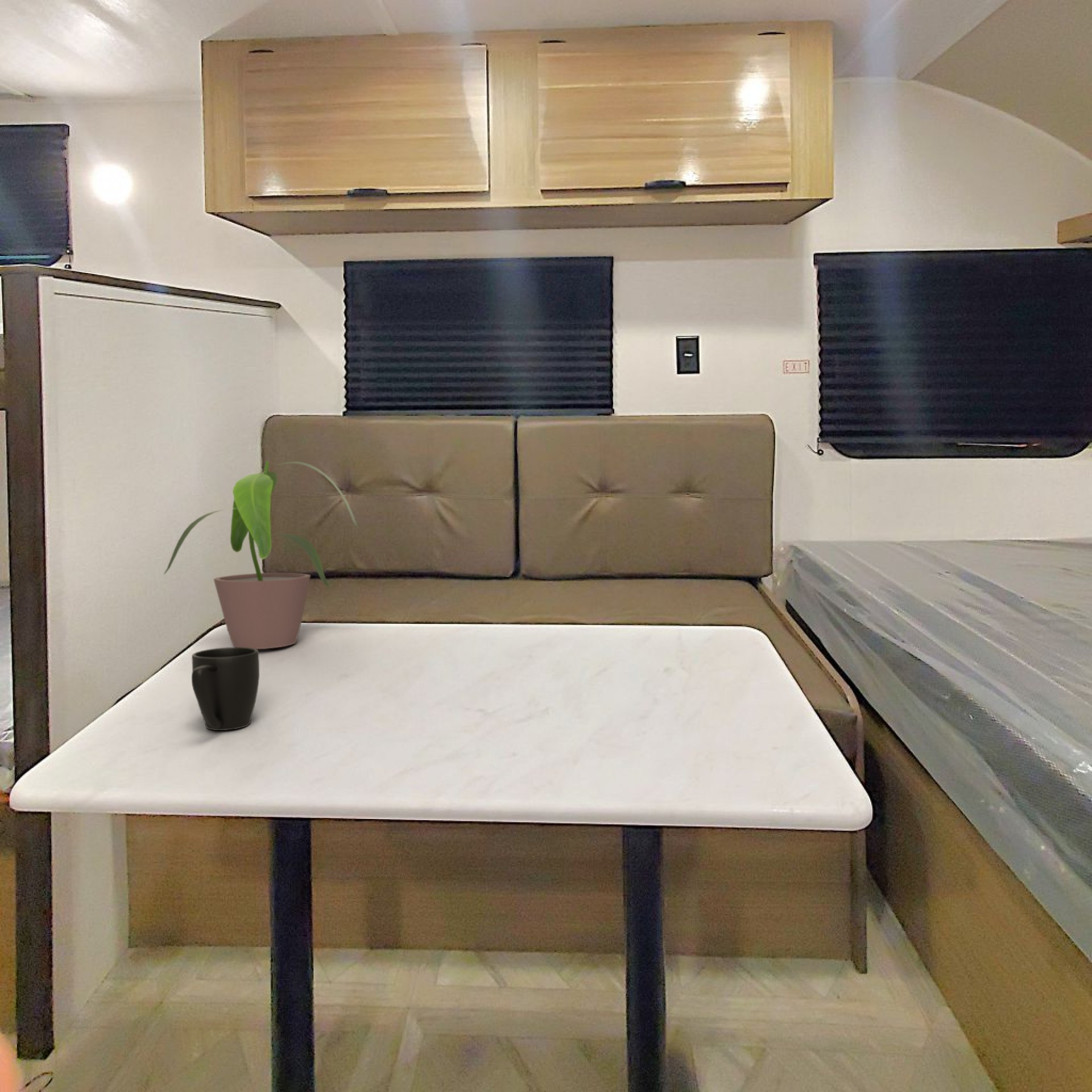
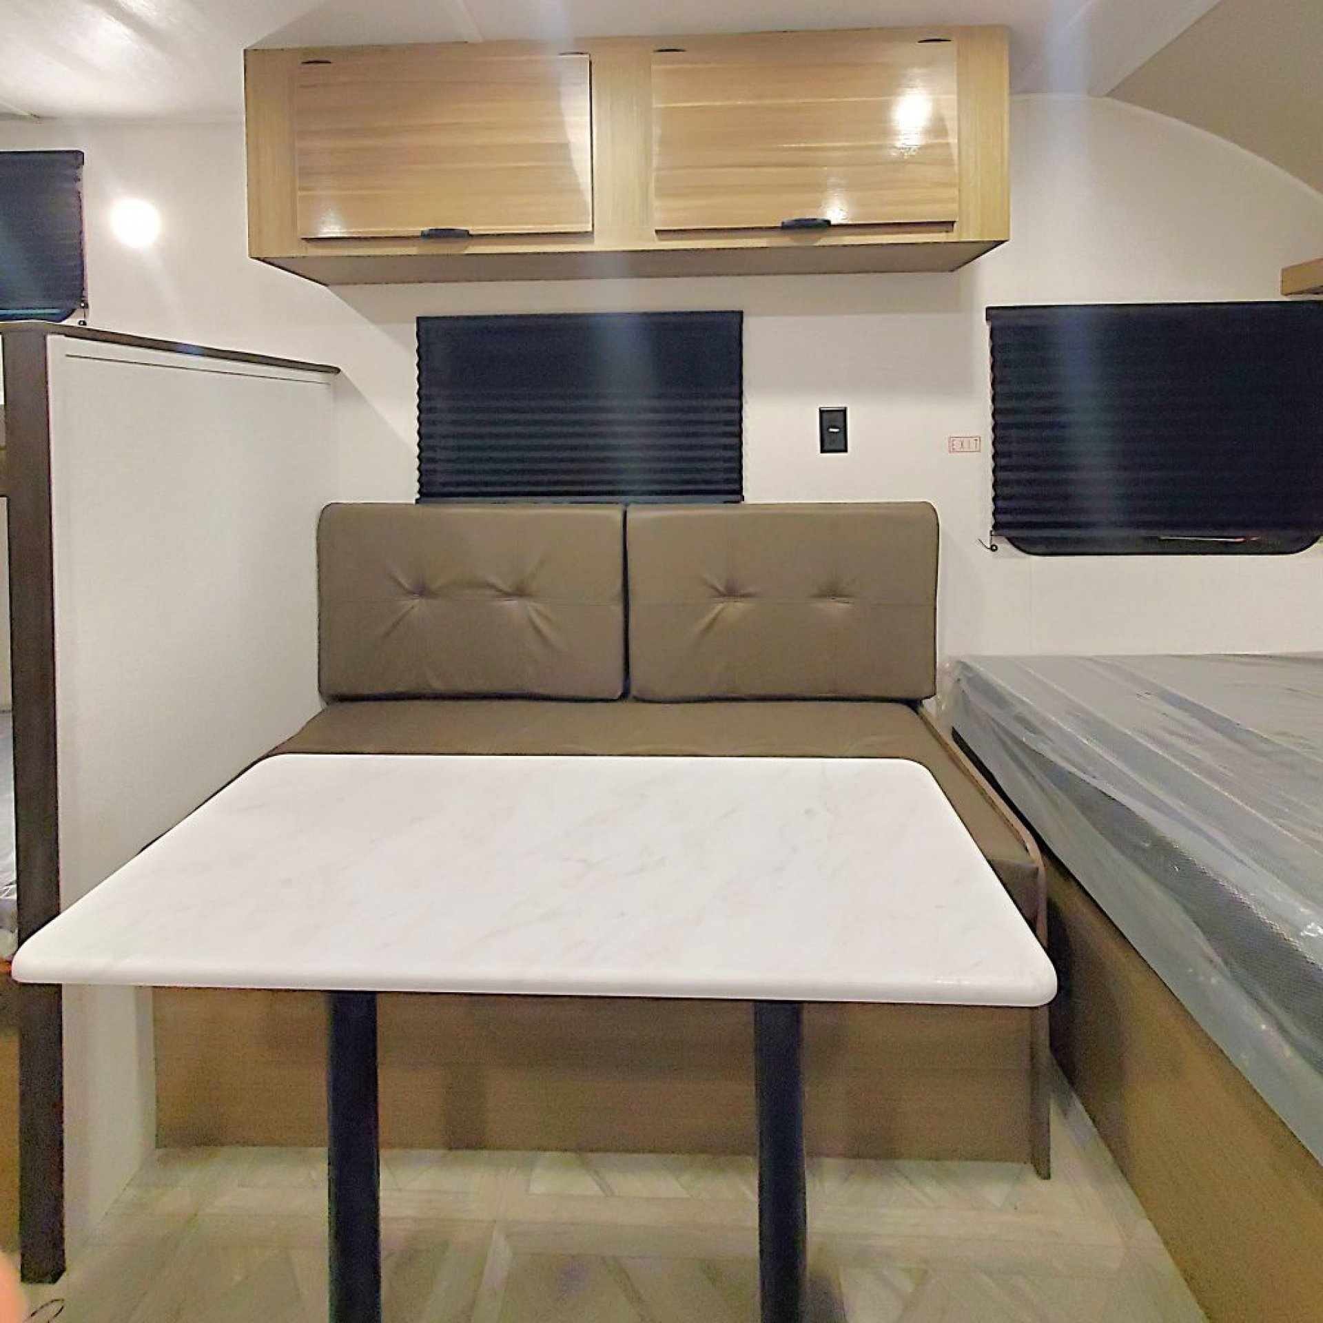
- potted plant [163,460,359,650]
- mug [191,647,260,731]
